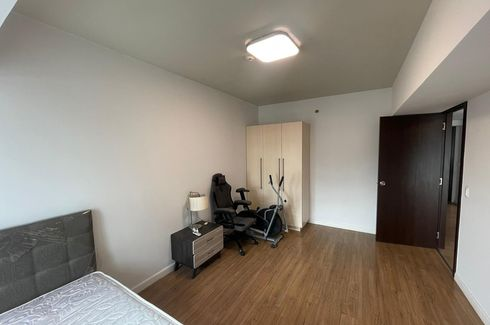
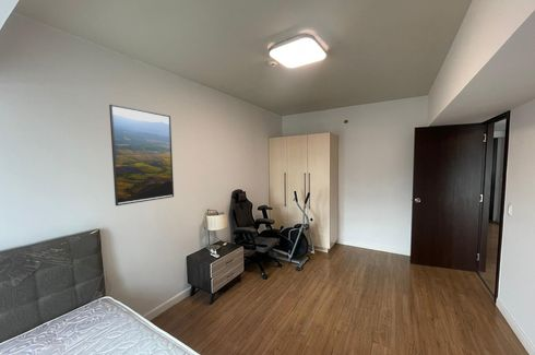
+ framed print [108,104,175,206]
